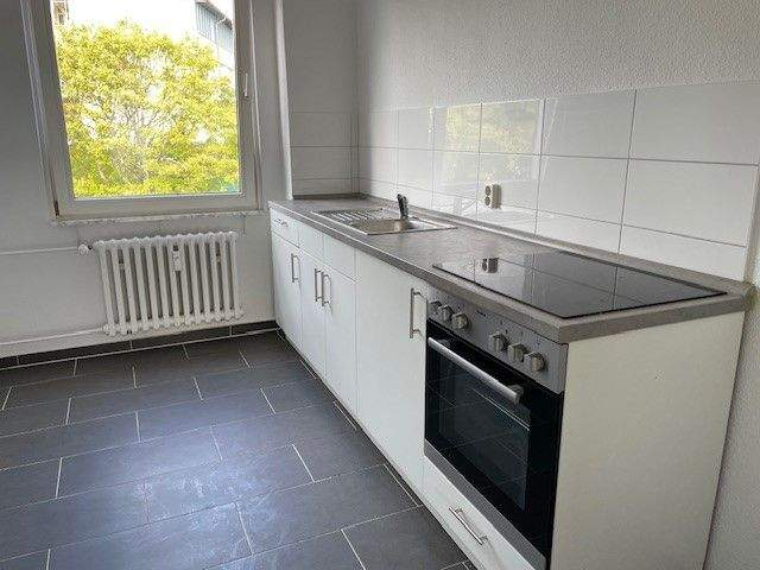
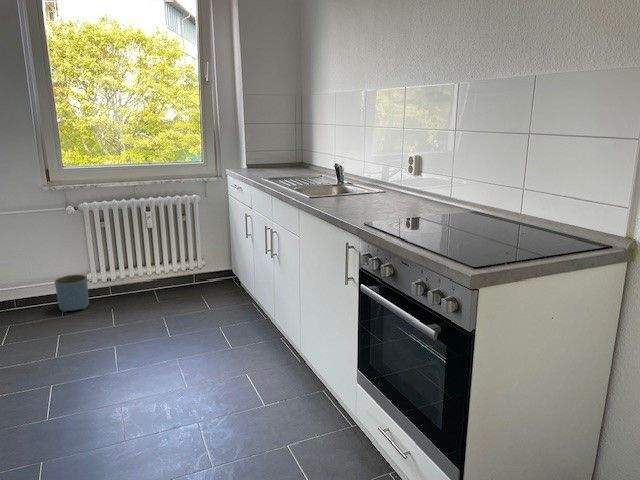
+ planter [54,274,90,313]
